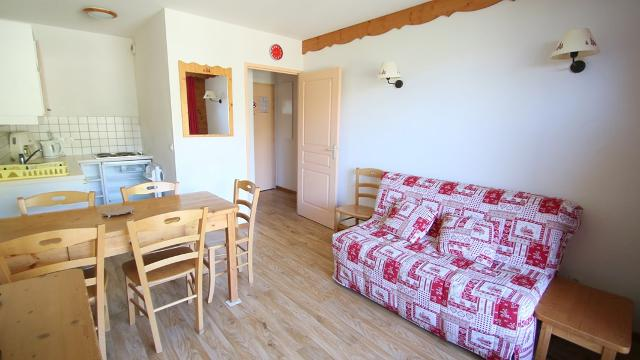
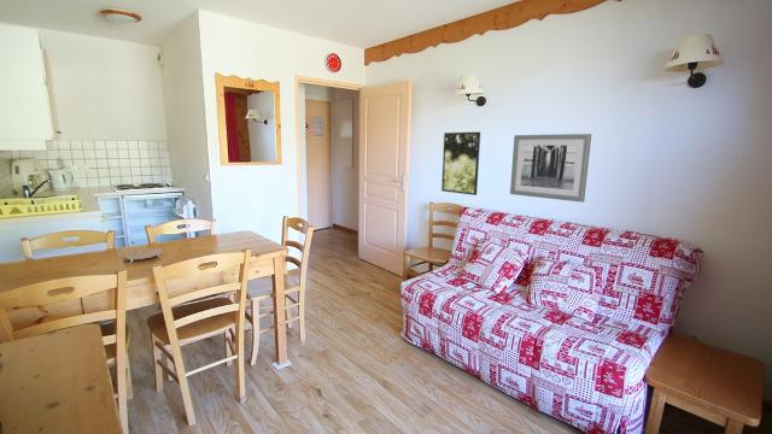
+ wall art [509,133,592,204]
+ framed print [440,130,481,197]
